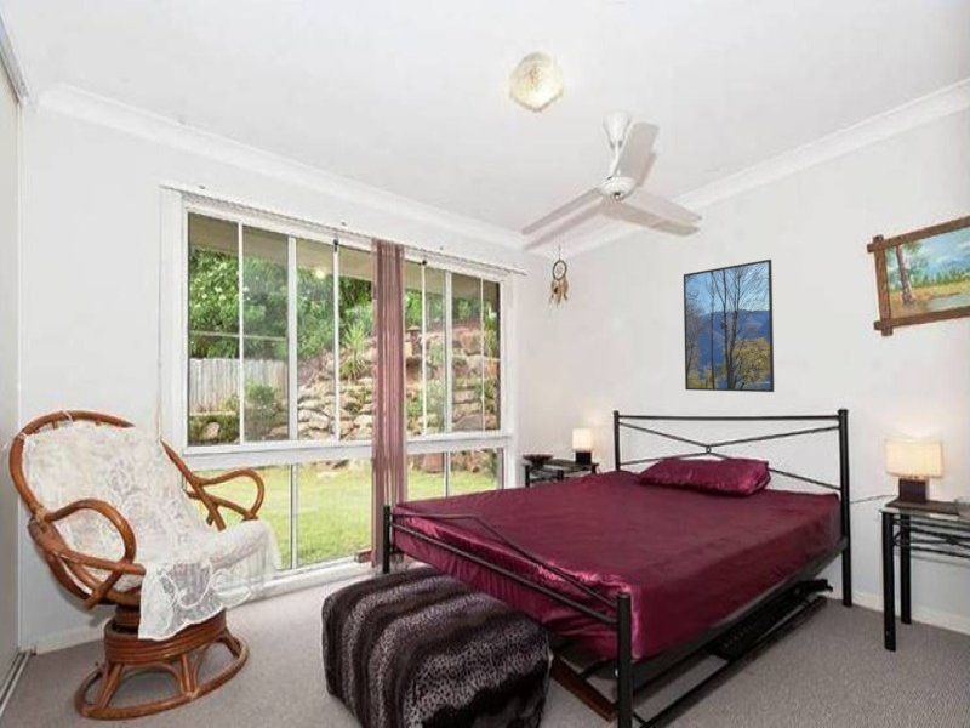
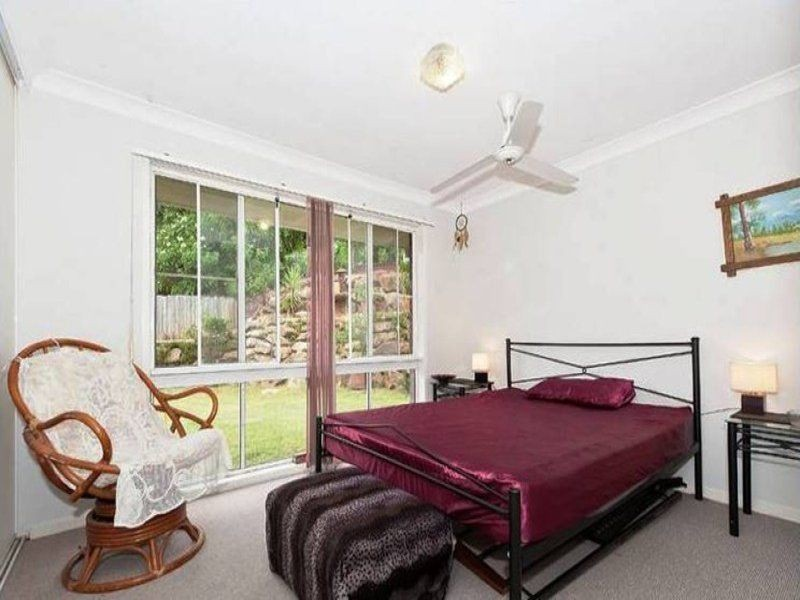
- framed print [683,258,775,393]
